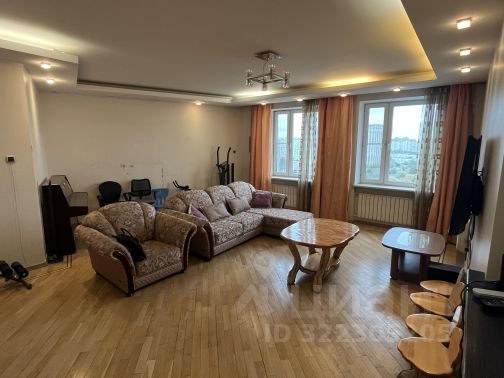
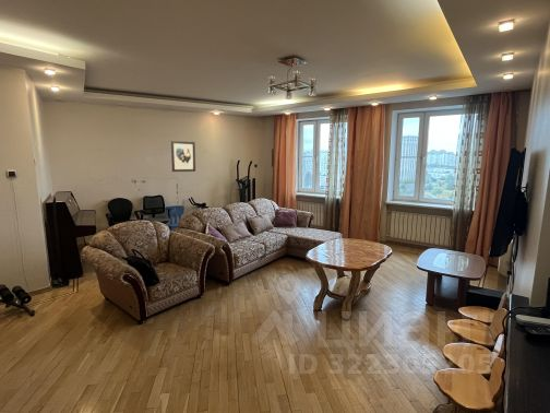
+ wall art [170,140,196,173]
